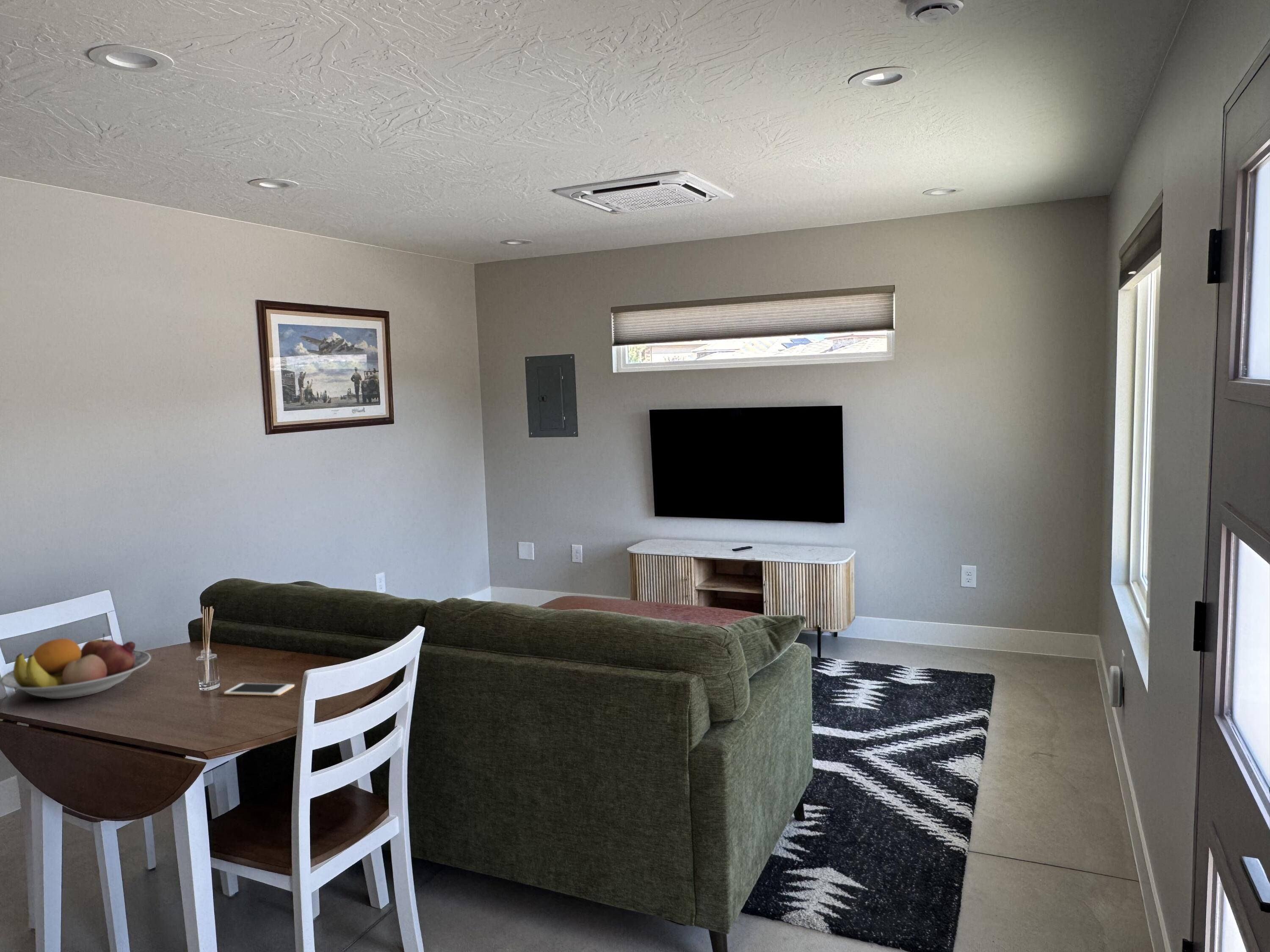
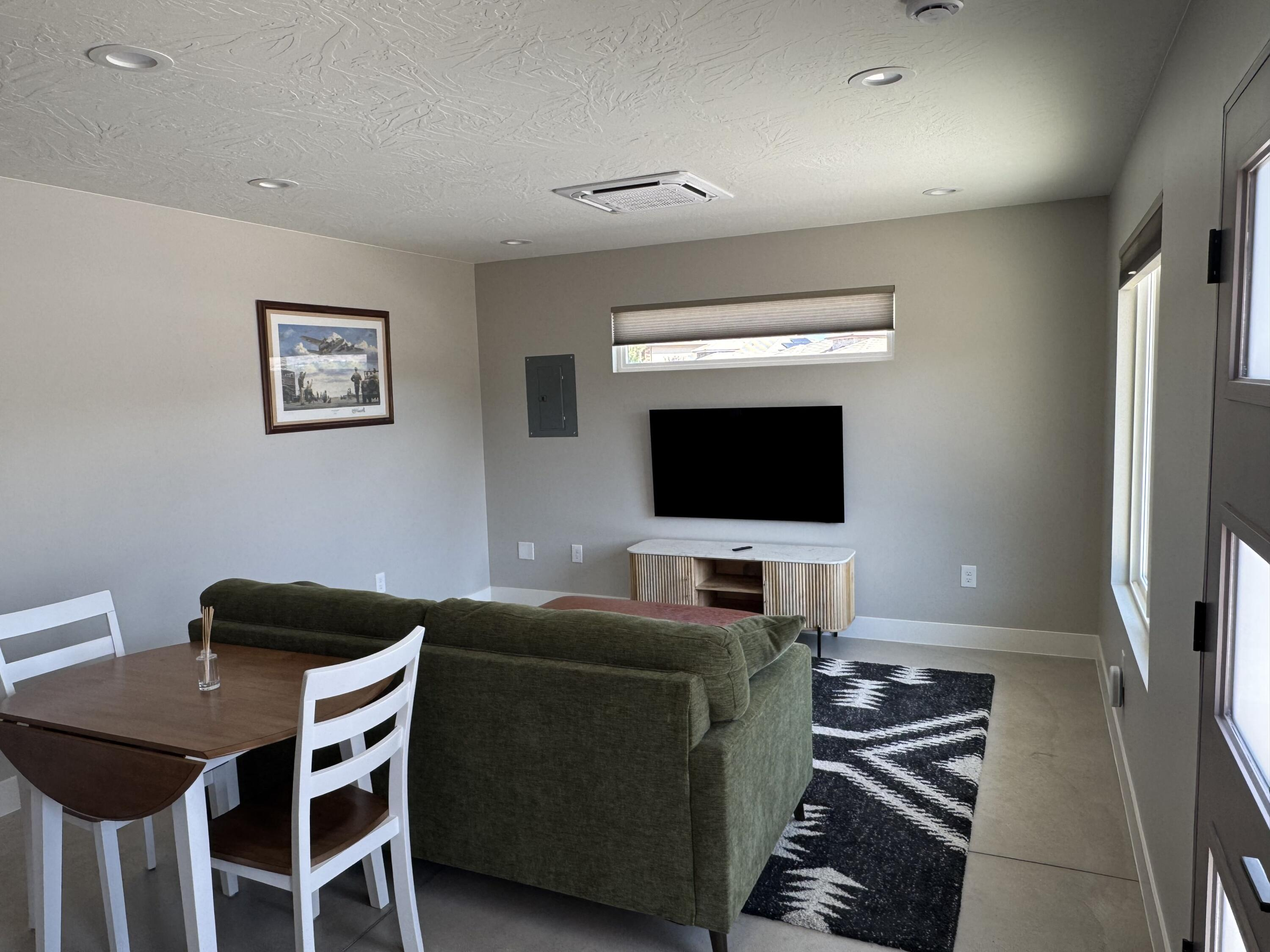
- cell phone [224,683,295,696]
- fruit bowl [0,633,152,699]
